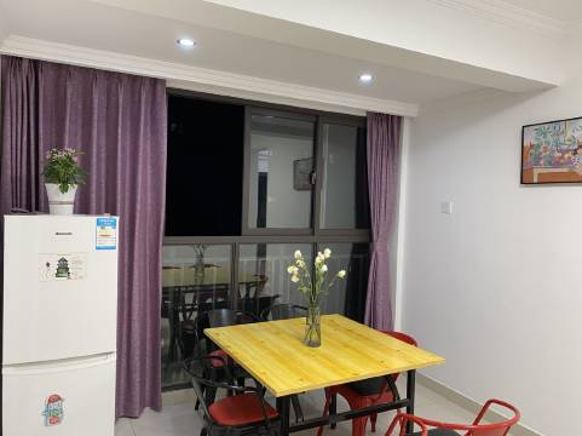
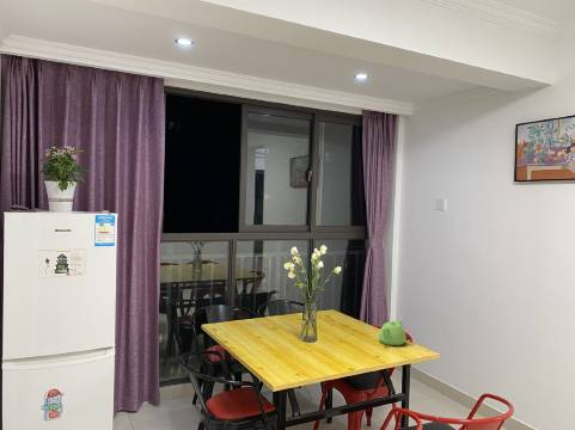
+ teapot [378,317,408,346]
